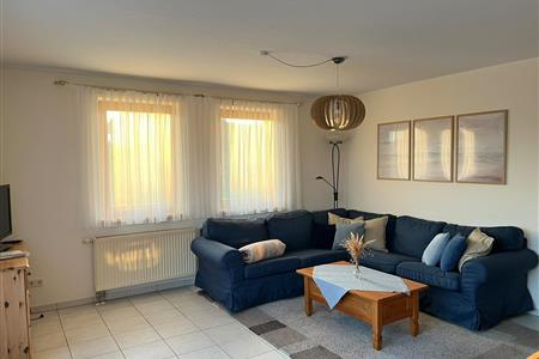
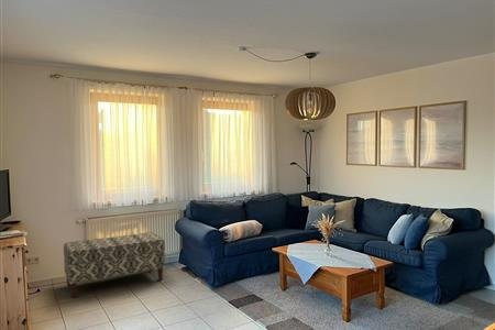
+ bench [63,231,166,299]
